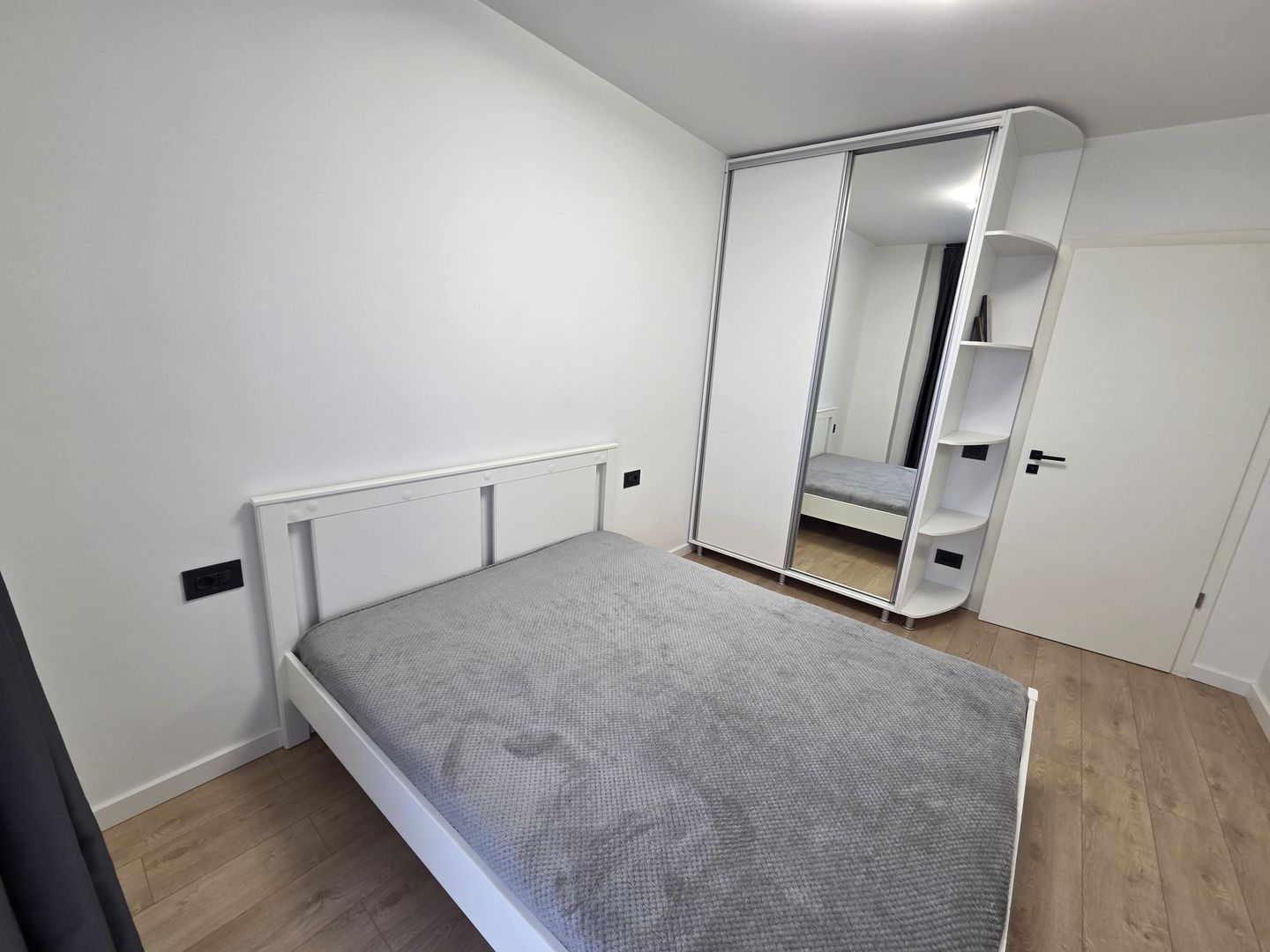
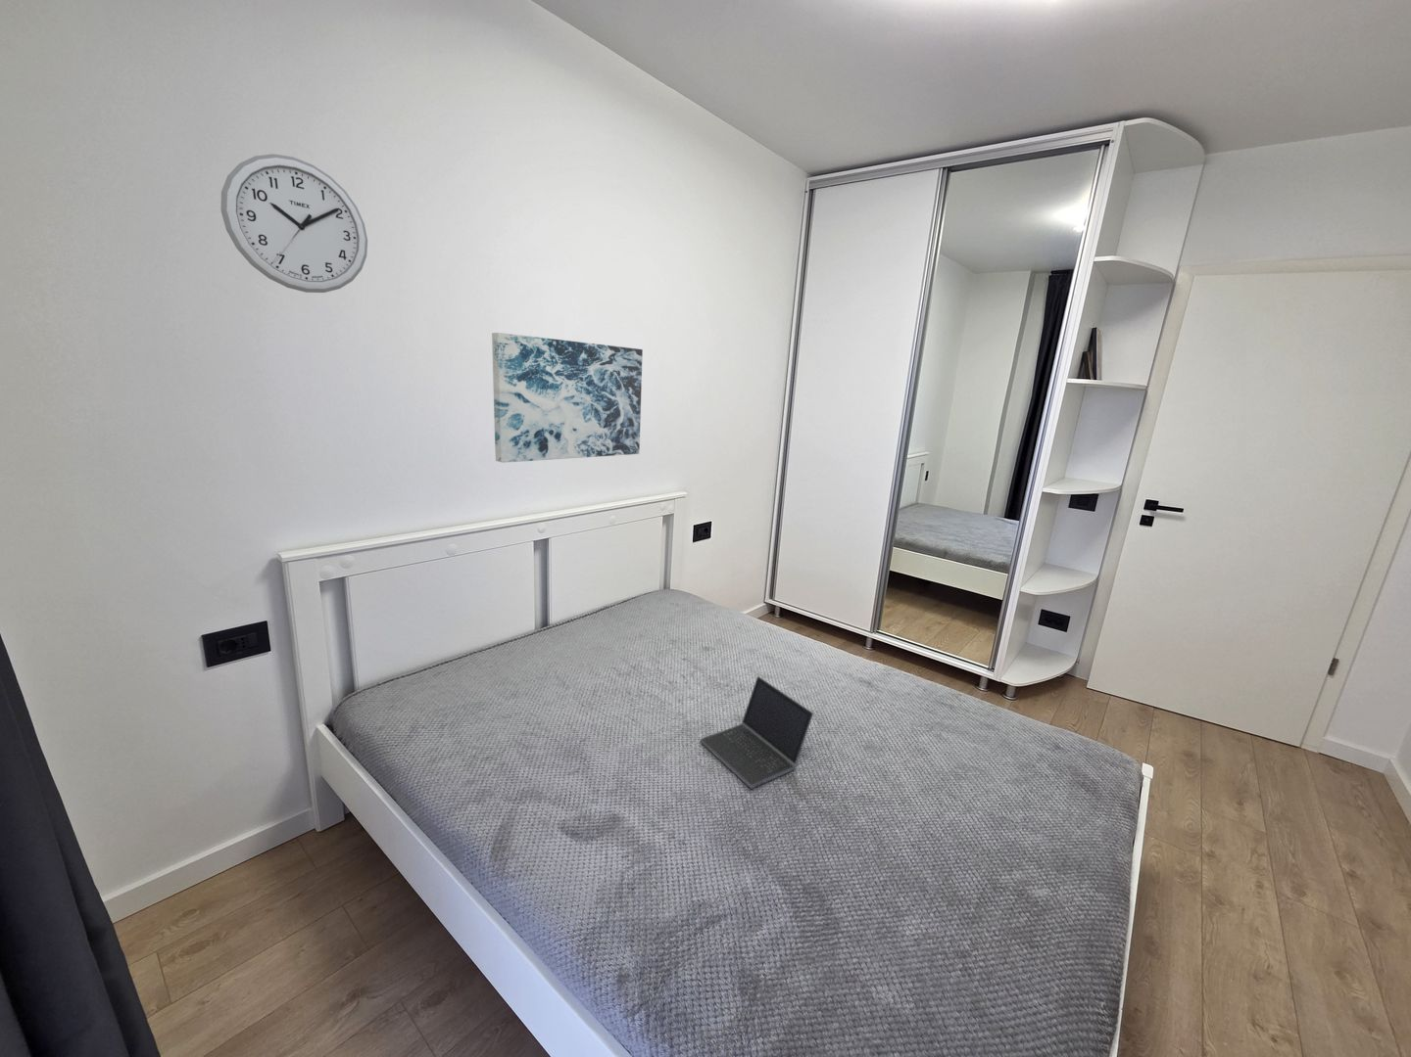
+ laptop computer [700,675,814,789]
+ wall clock [220,153,369,293]
+ wall art [491,332,643,464]
